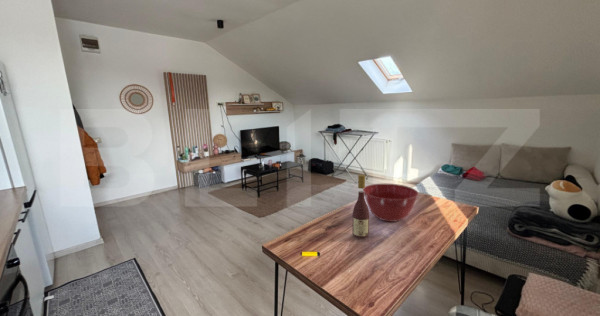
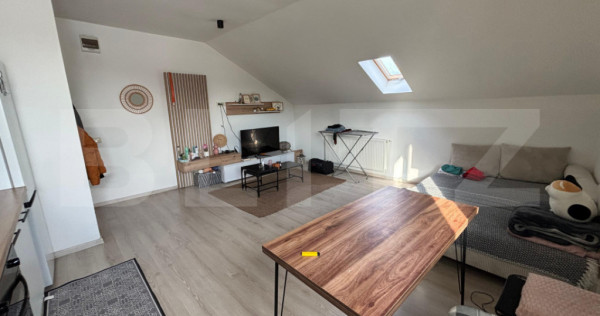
- mixing bowl [362,183,419,223]
- wine bottle [351,174,370,239]
